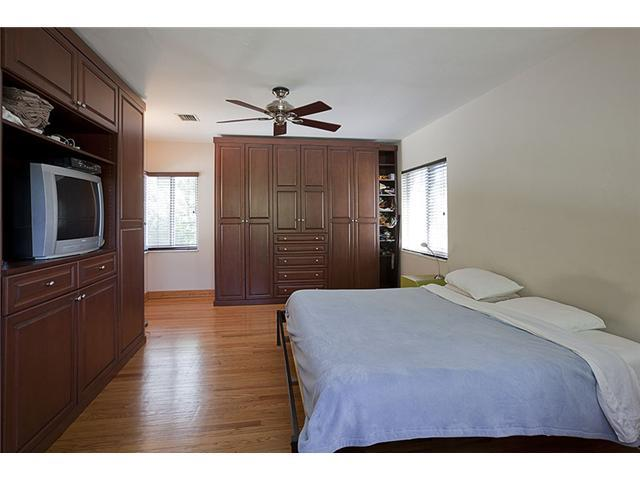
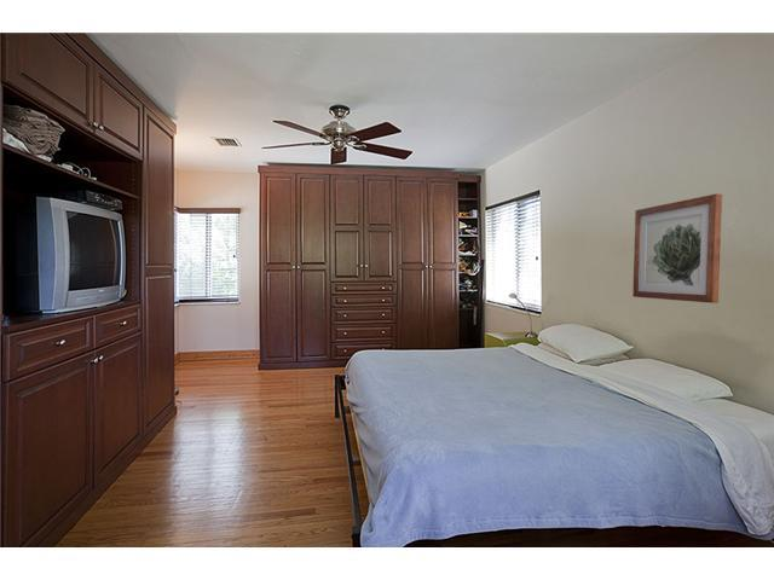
+ wall art [631,192,723,304]
